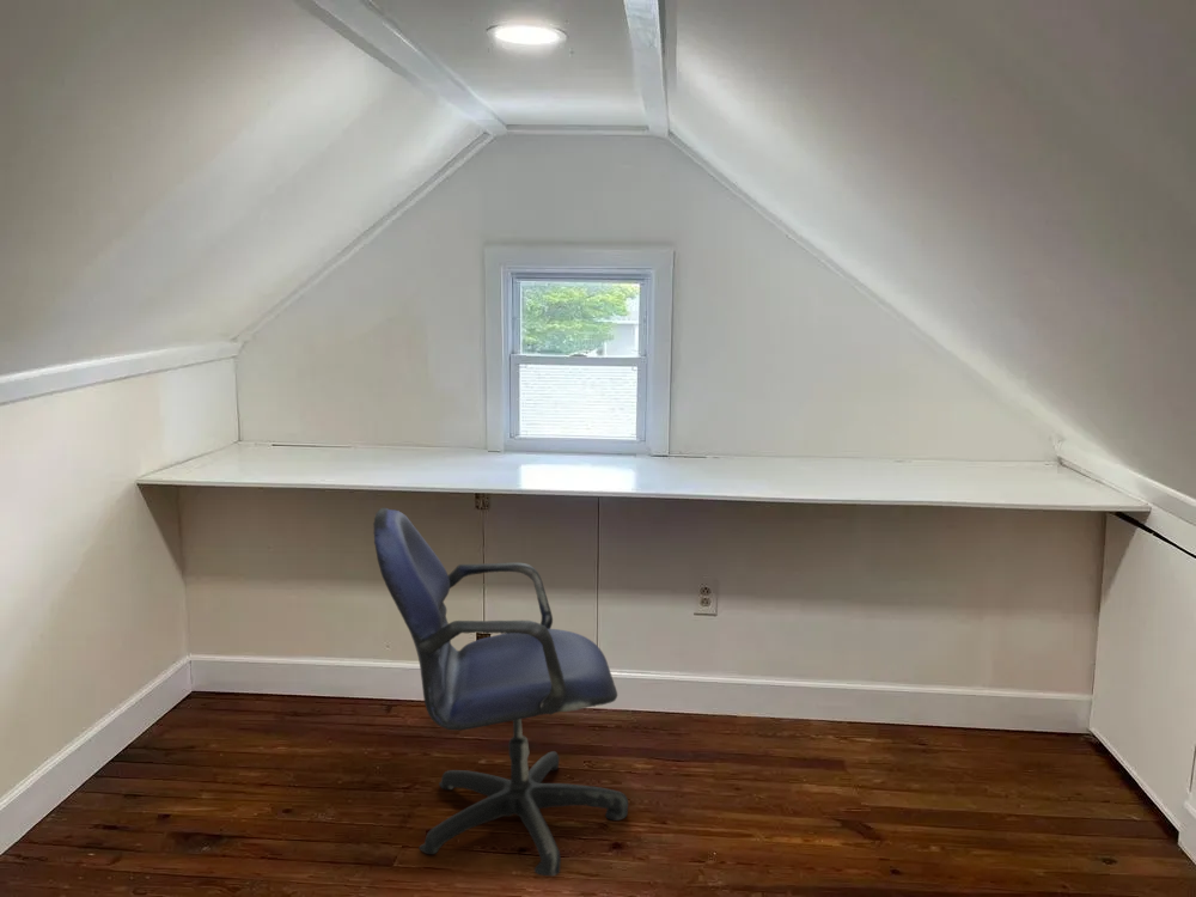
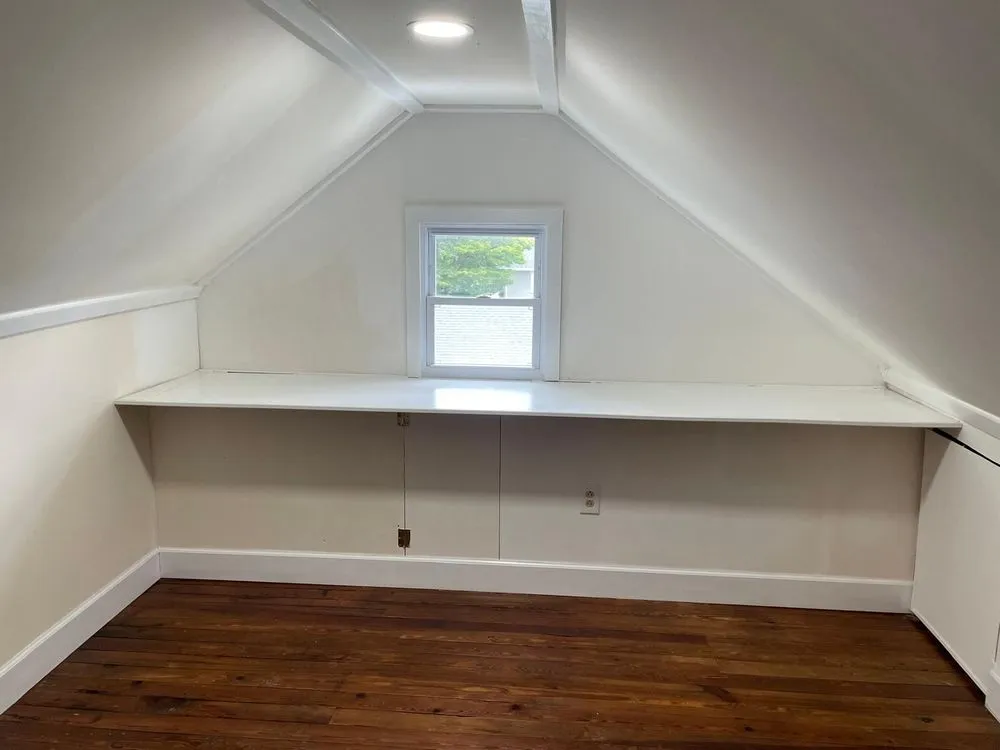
- office chair [372,507,629,877]
